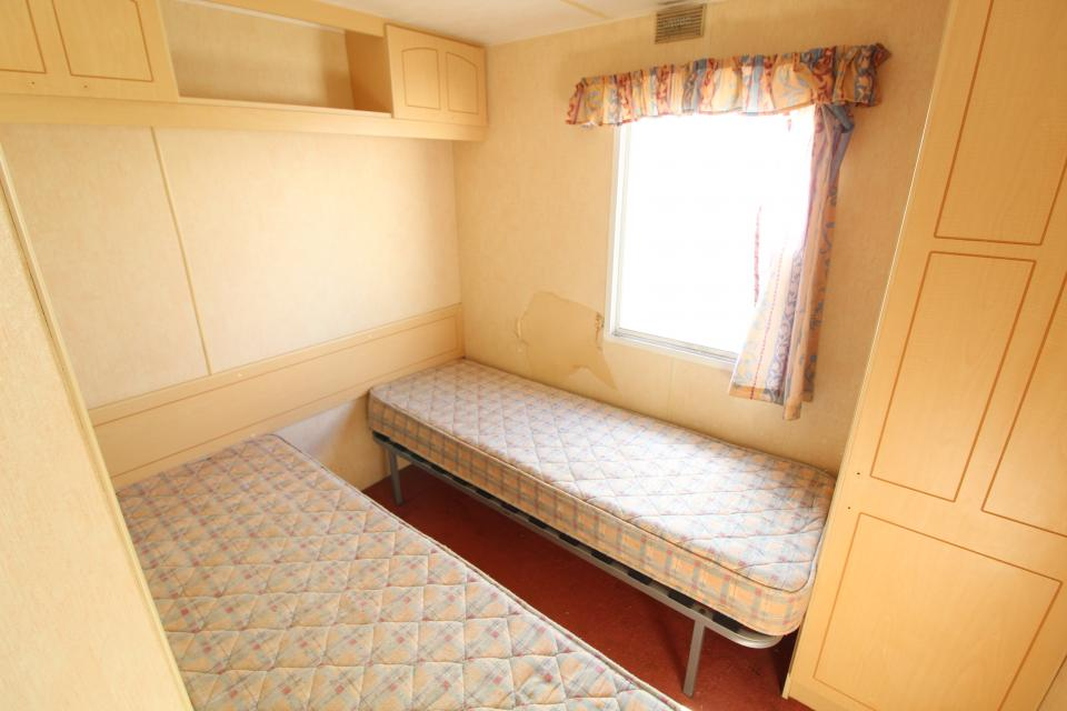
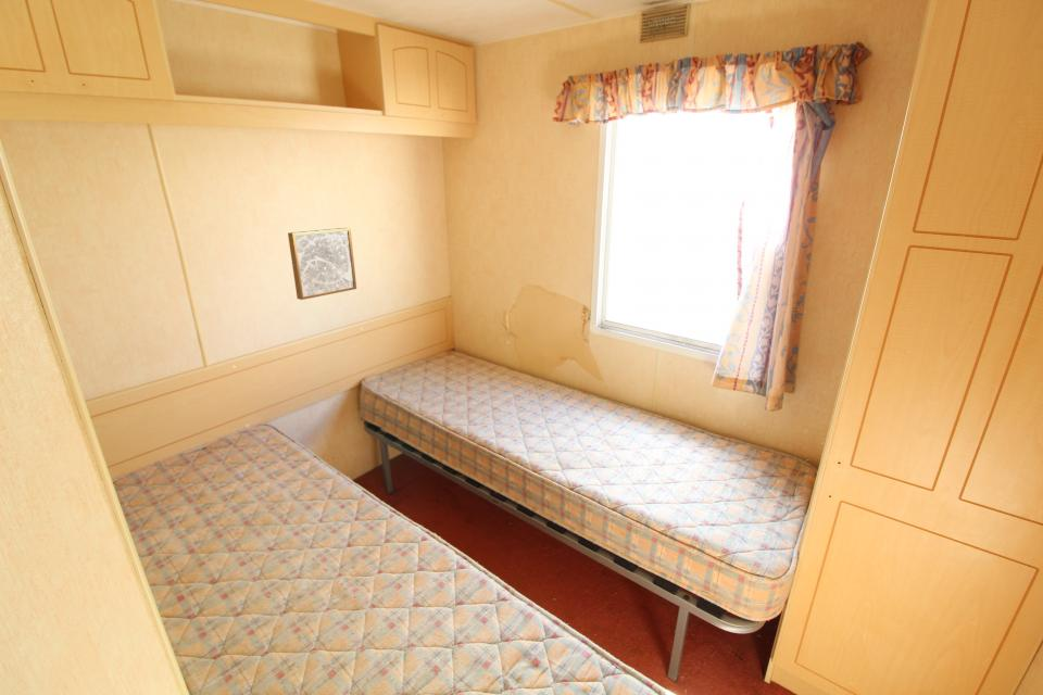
+ wall art [287,227,357,301]
